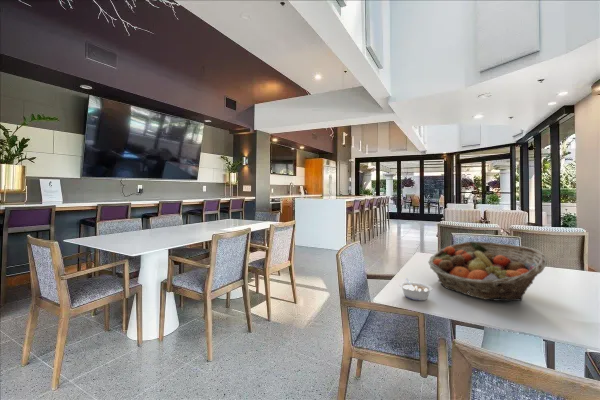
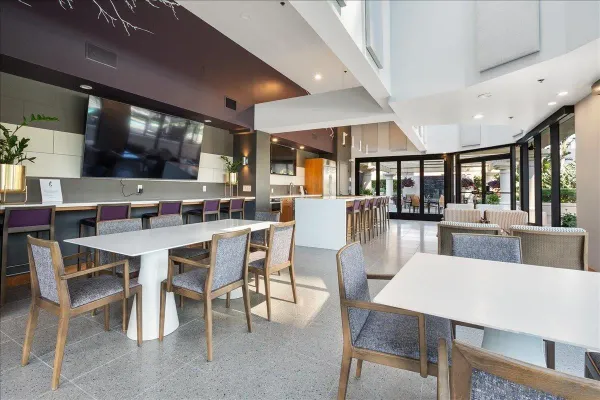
- fruit basket [427,240,548,302]
- legume [399,277,433,301]
